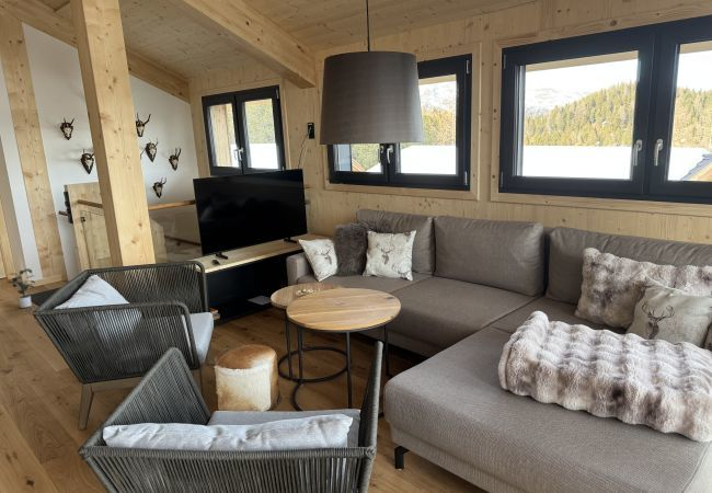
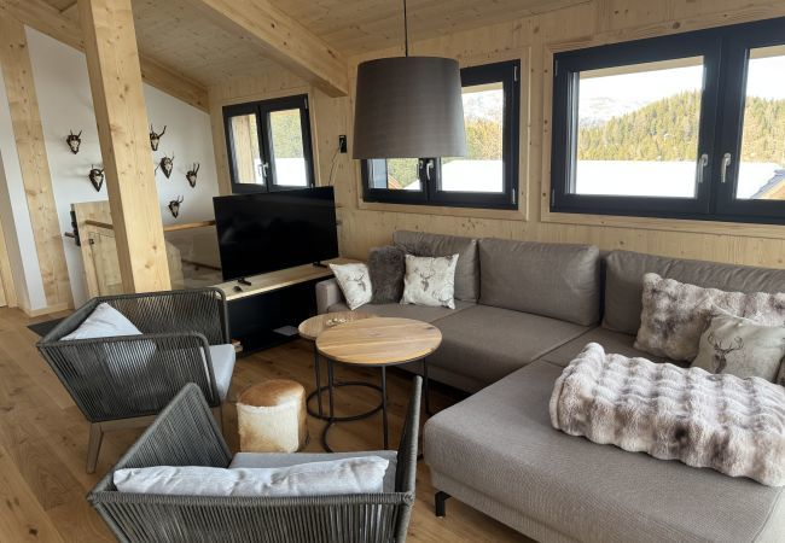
- potted plant [7,267,36,309]
